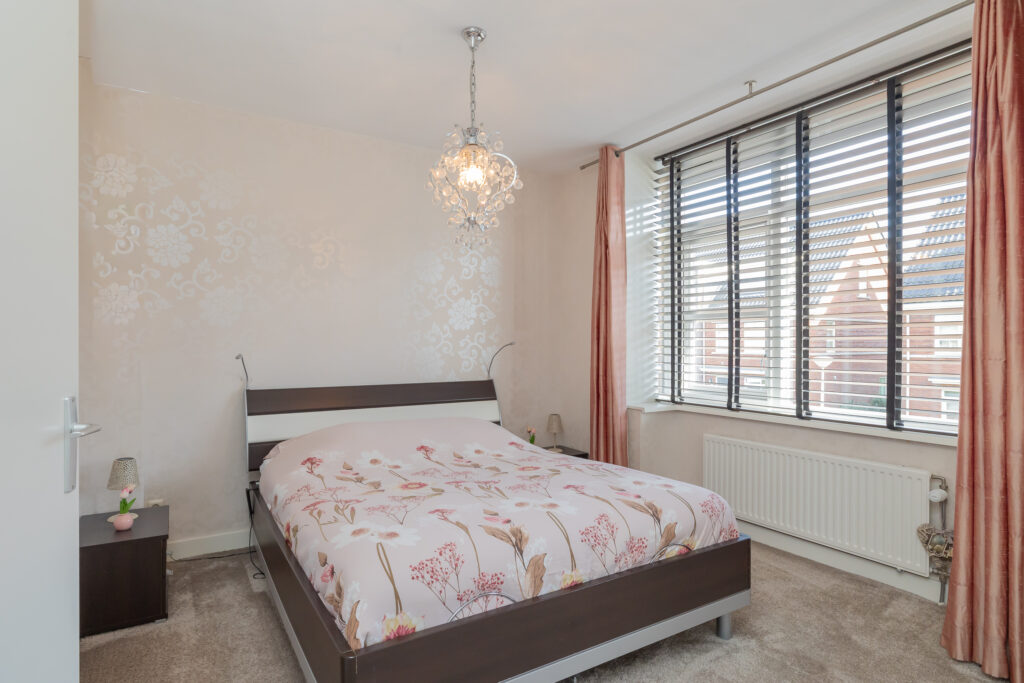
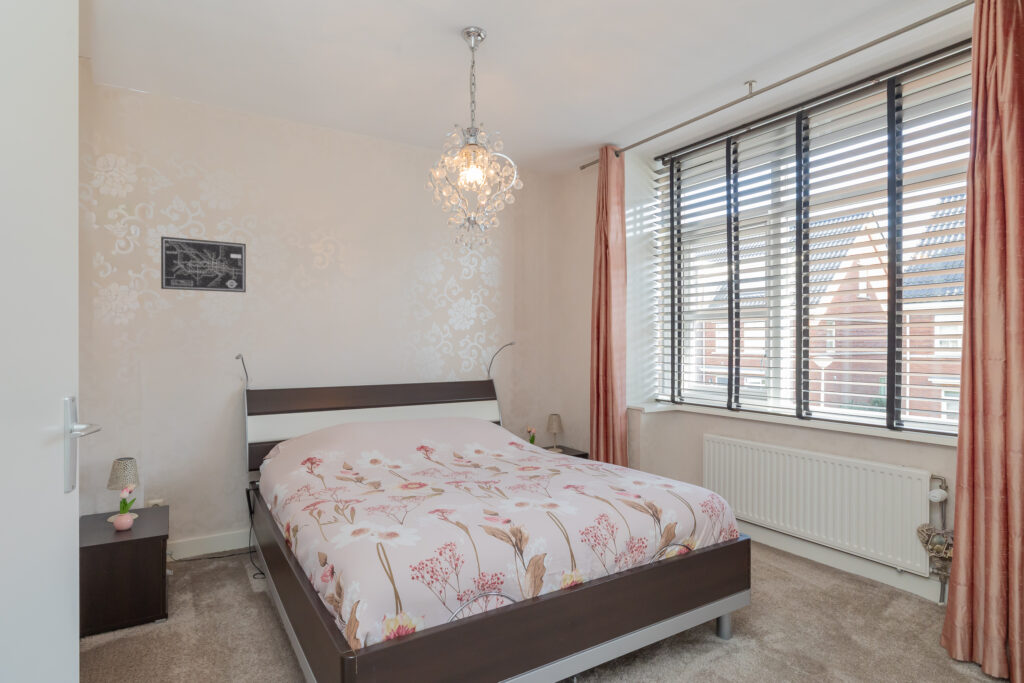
+ wall art [160,235,247,293]
